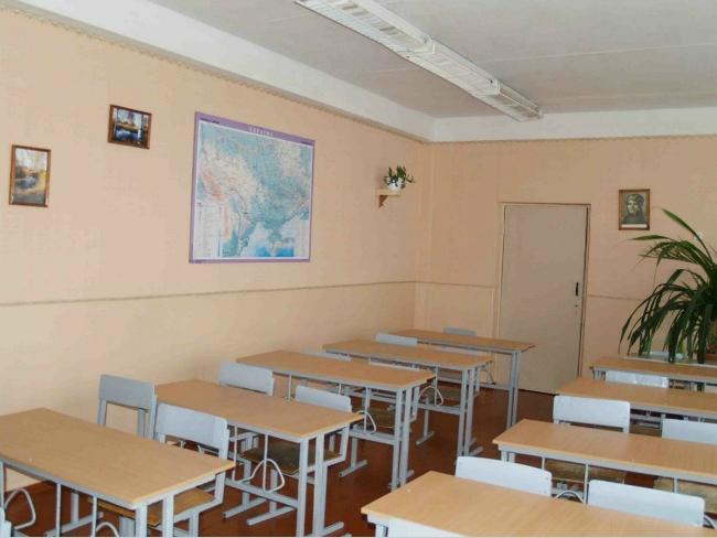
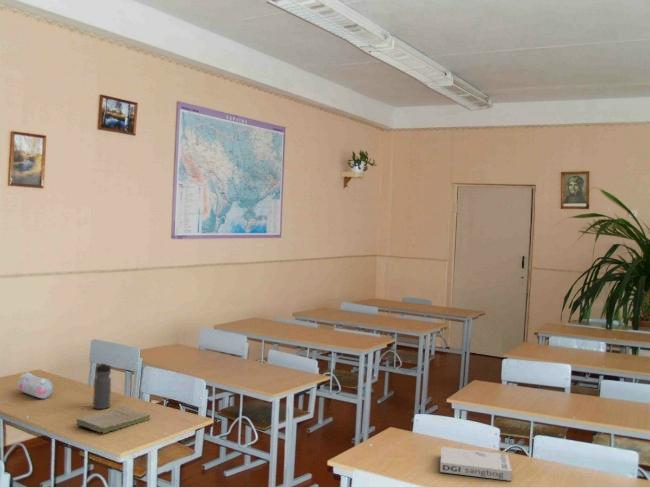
+ water bottle [92,361,112,410]
+ book [75,406,151,435]
+ book [439,446,513,482]
+ pencil case [16,371,54,400]
